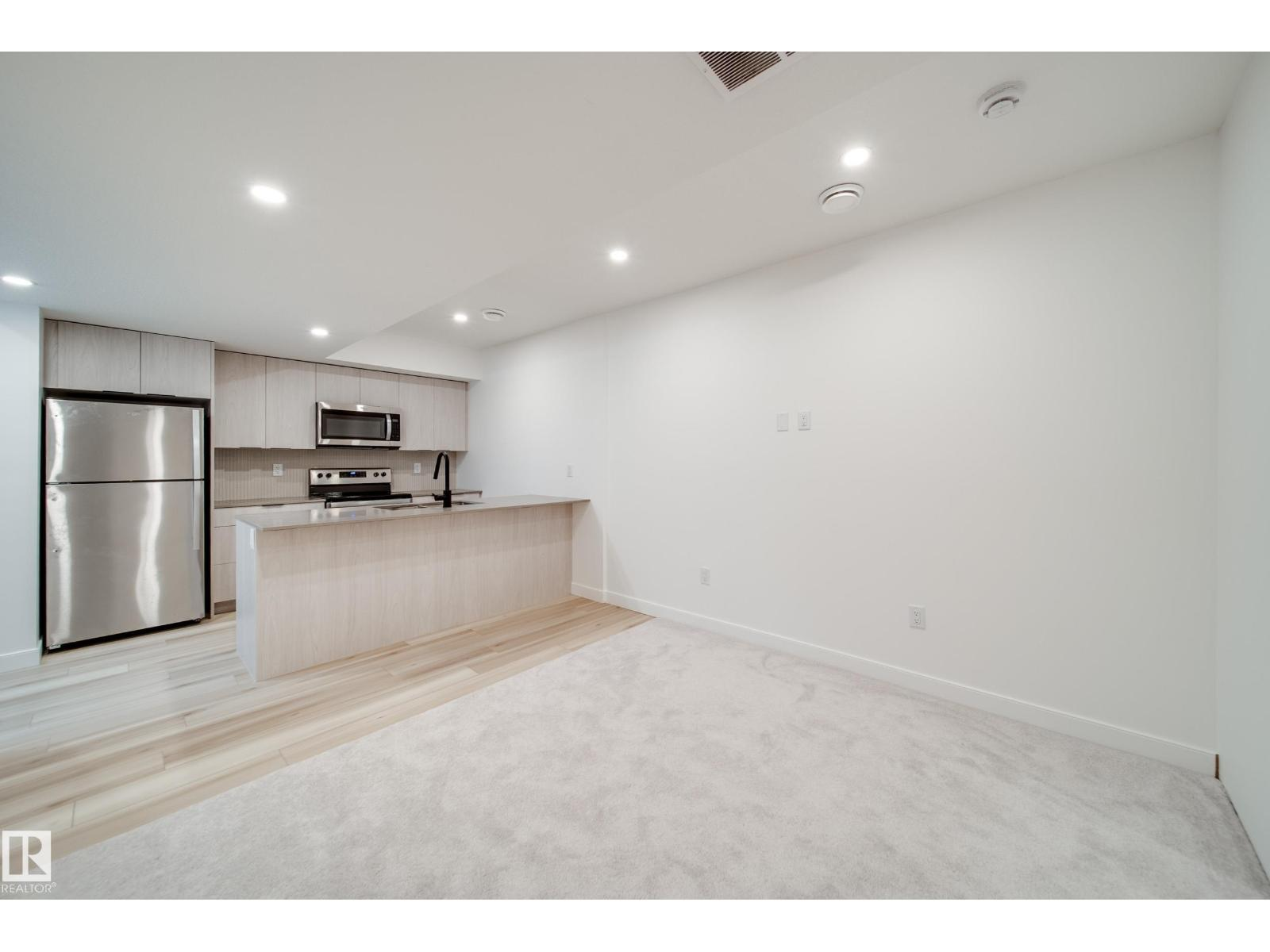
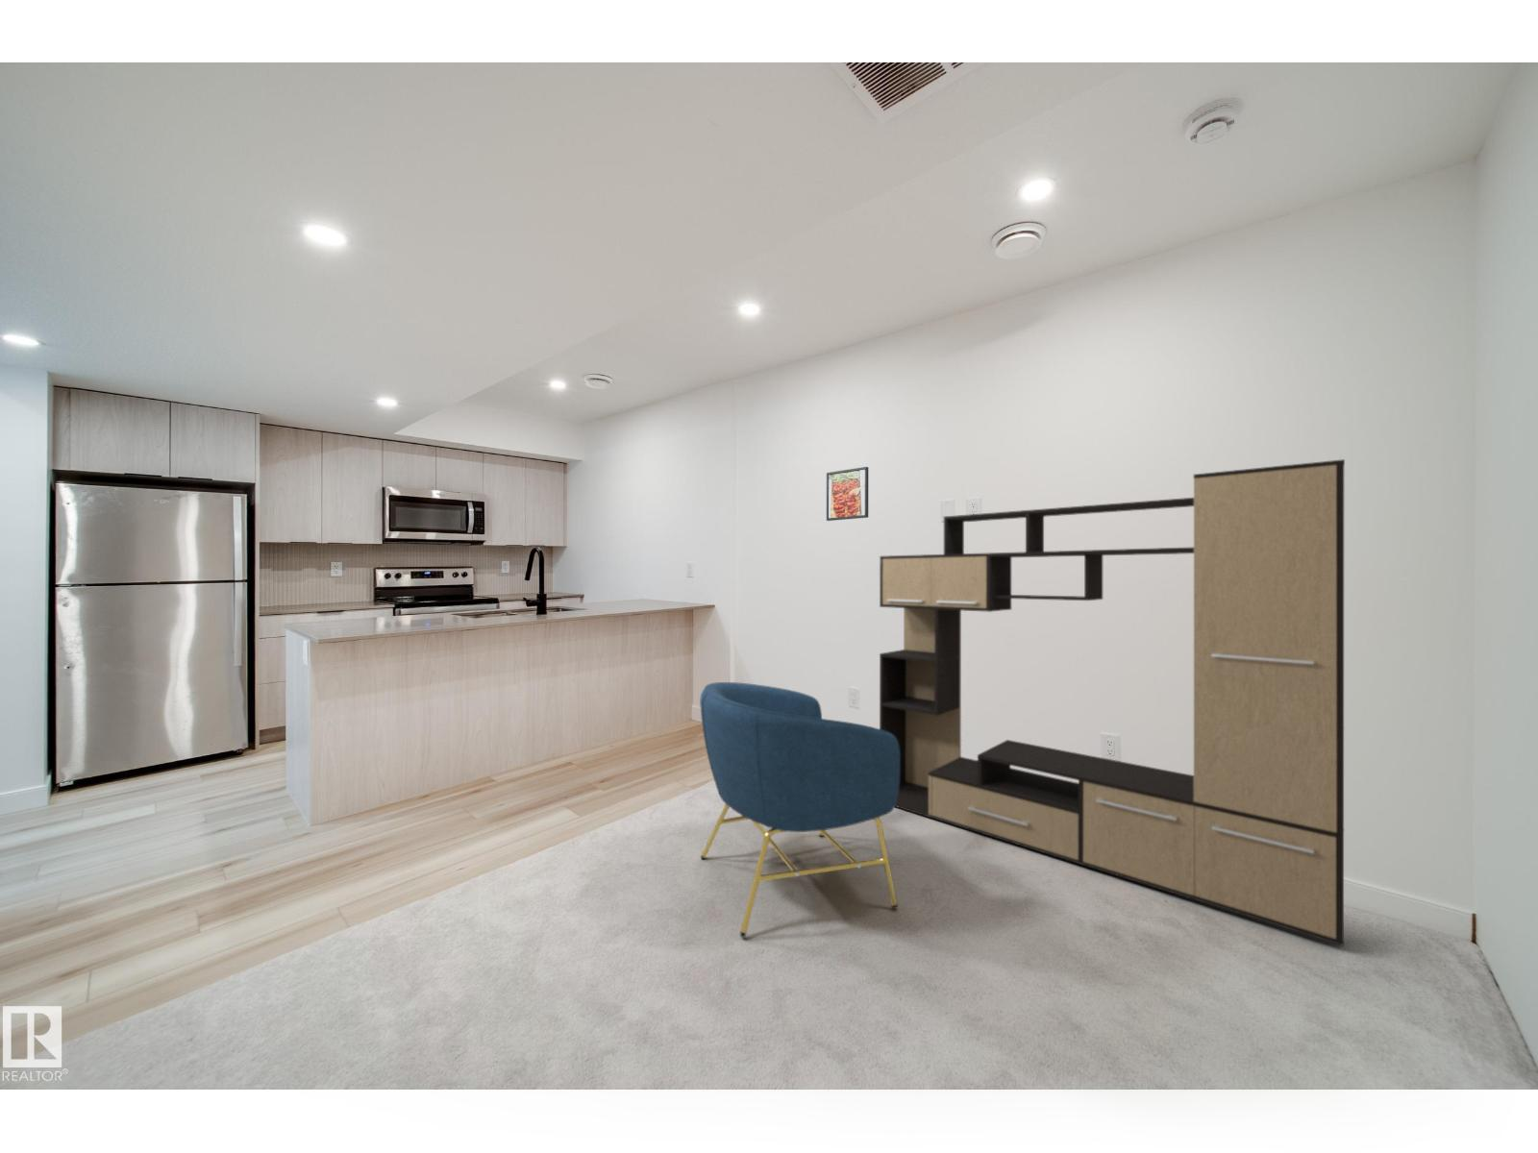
+ media console [878,458,1345,947]
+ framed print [826,466,870,522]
+ armchair [699,681,900,939]
